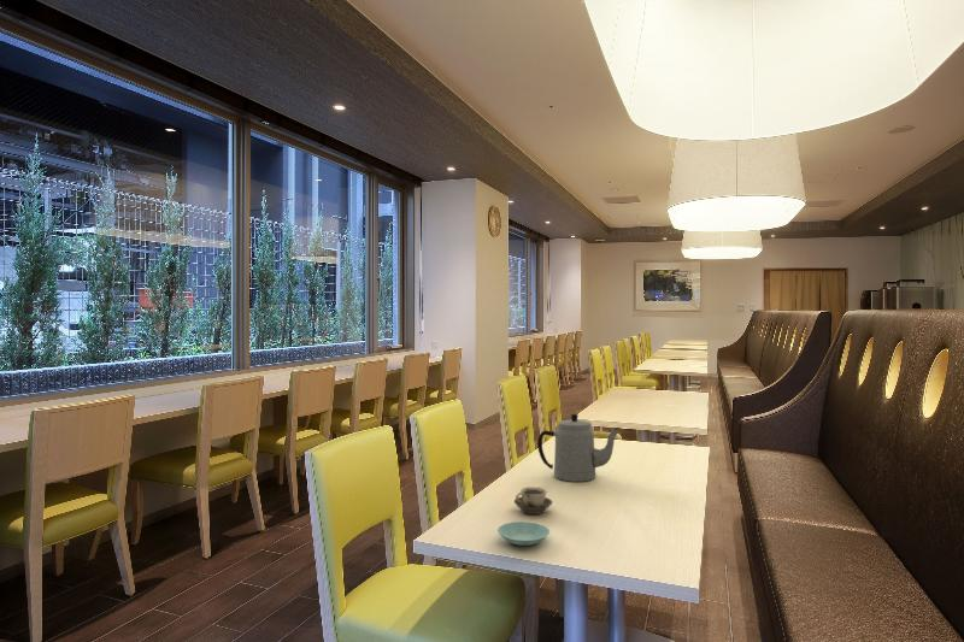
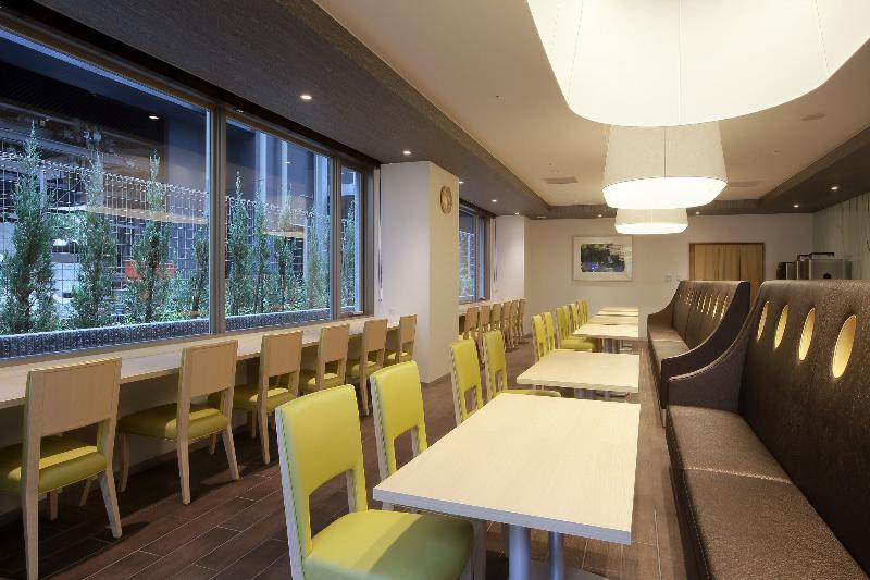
- cup [513,485,553,516]
- saucer [496,520,551,547]
- teapot [536,413,621,483]
